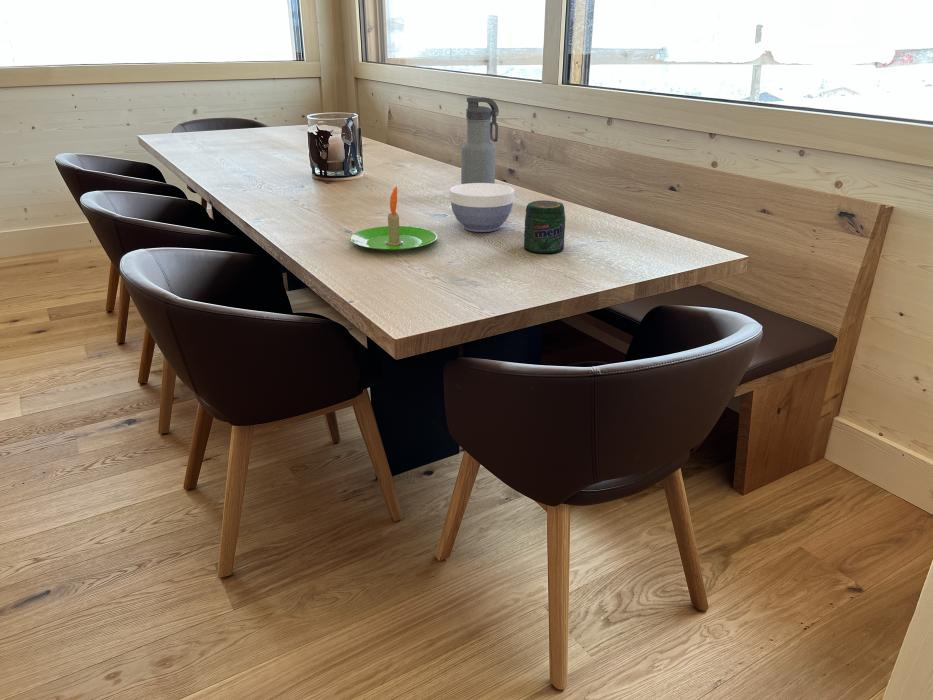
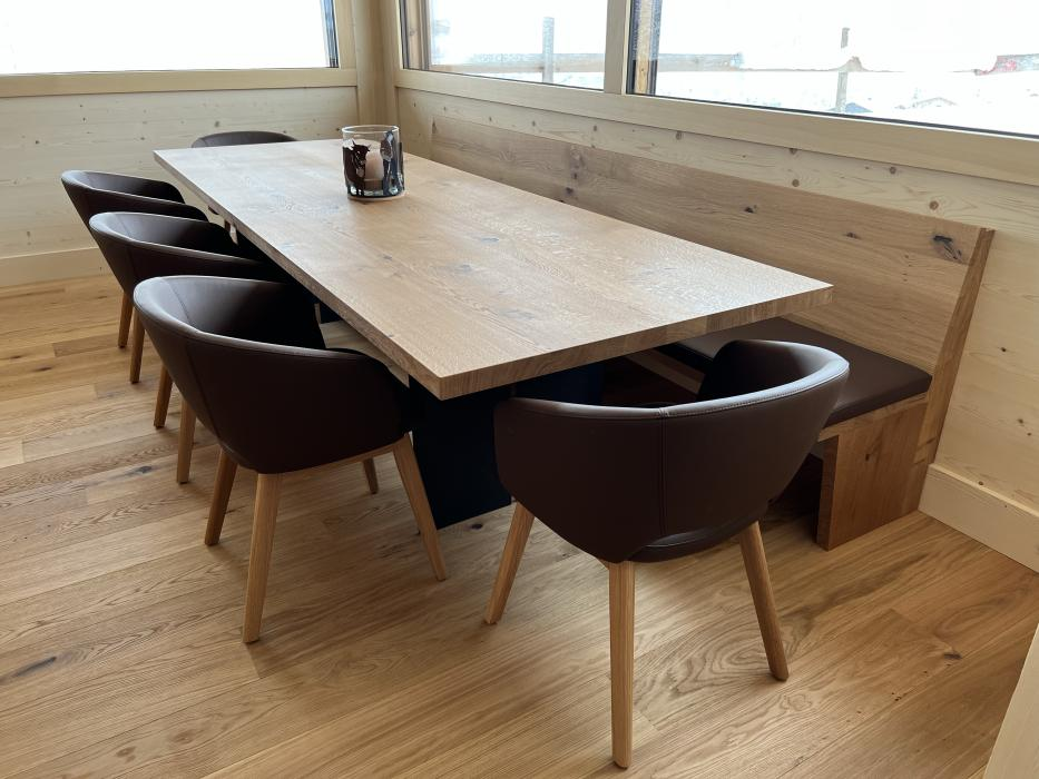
- bowl [449,183,515,233]
- jar [523,199,566,254]
- candle [350,185,438,252]
- water bottle [460,96,500,185]
